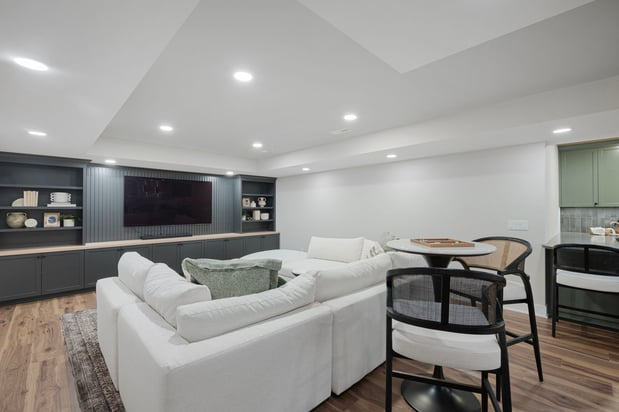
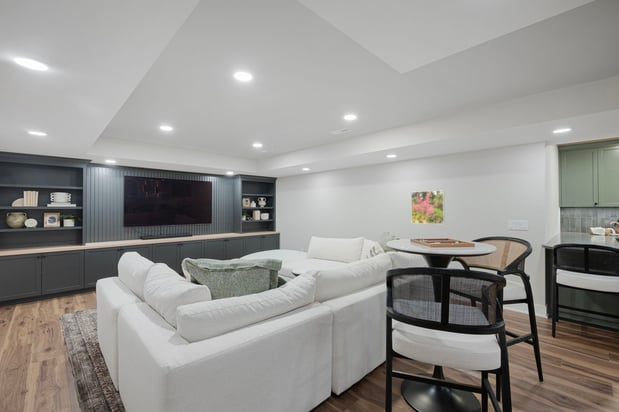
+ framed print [410,189,446,225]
